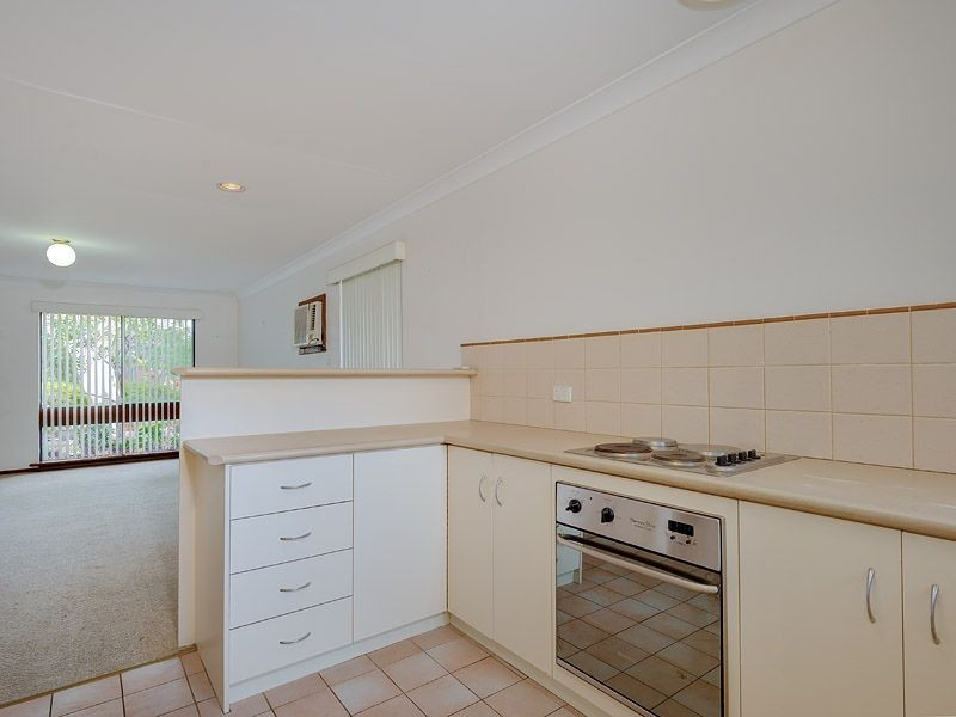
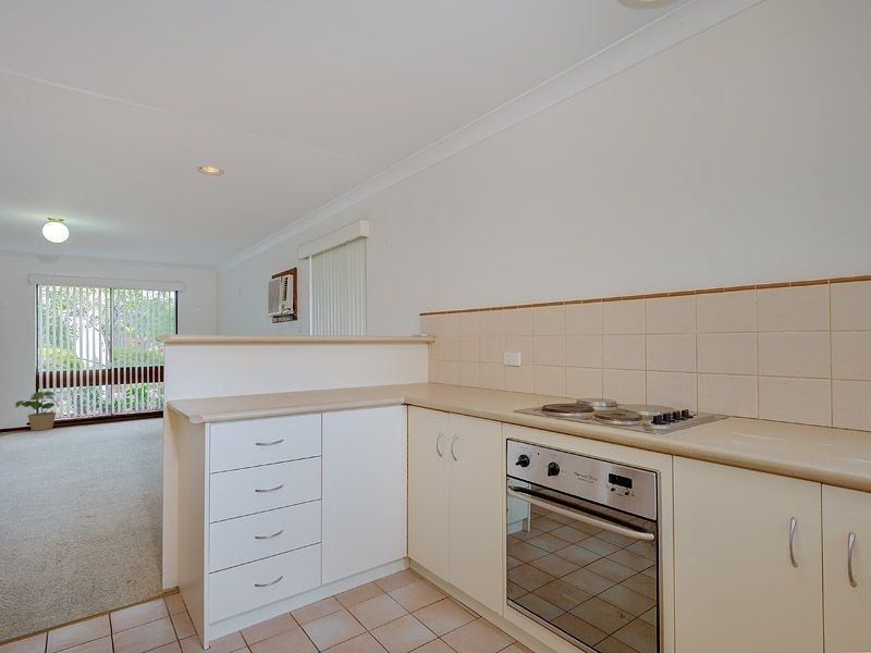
+ potted plant [14,391,60,432]
